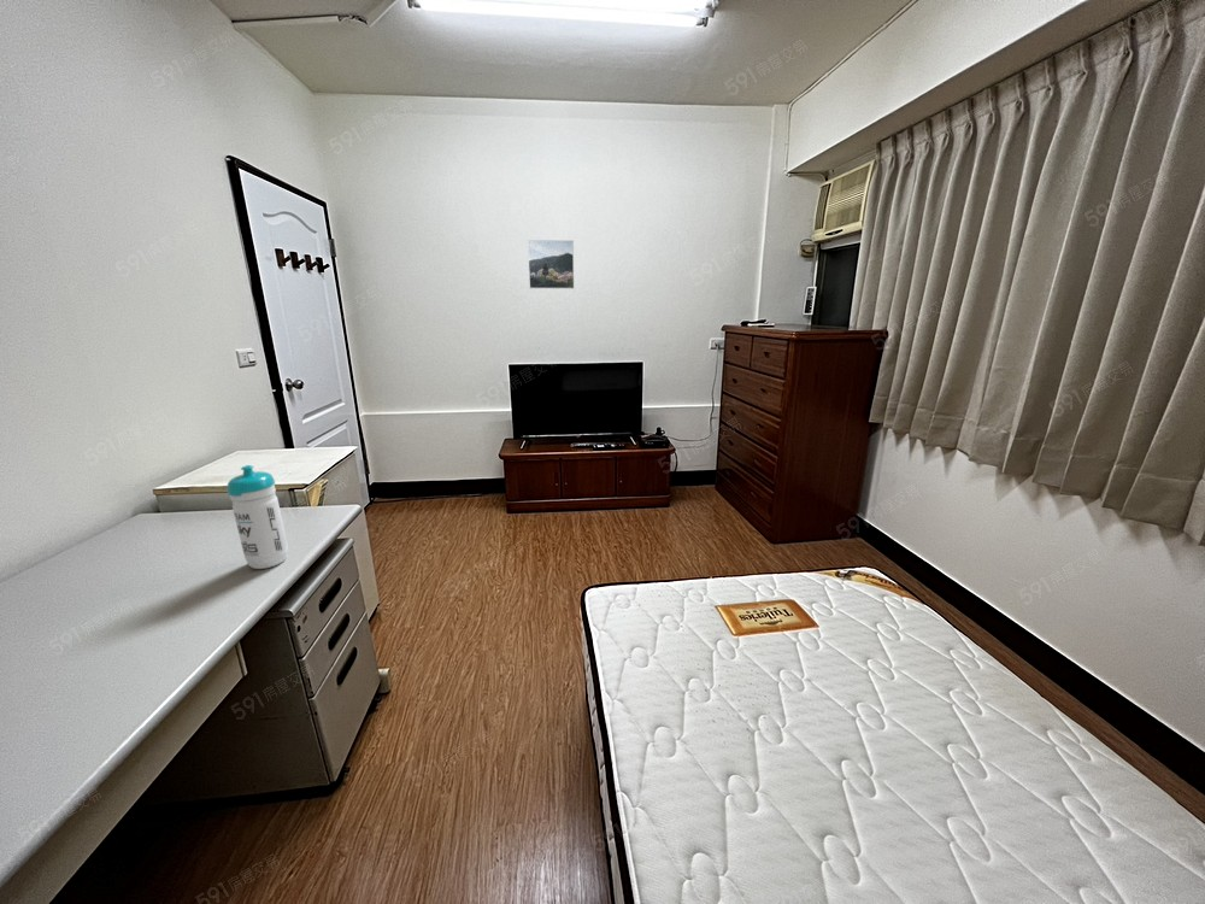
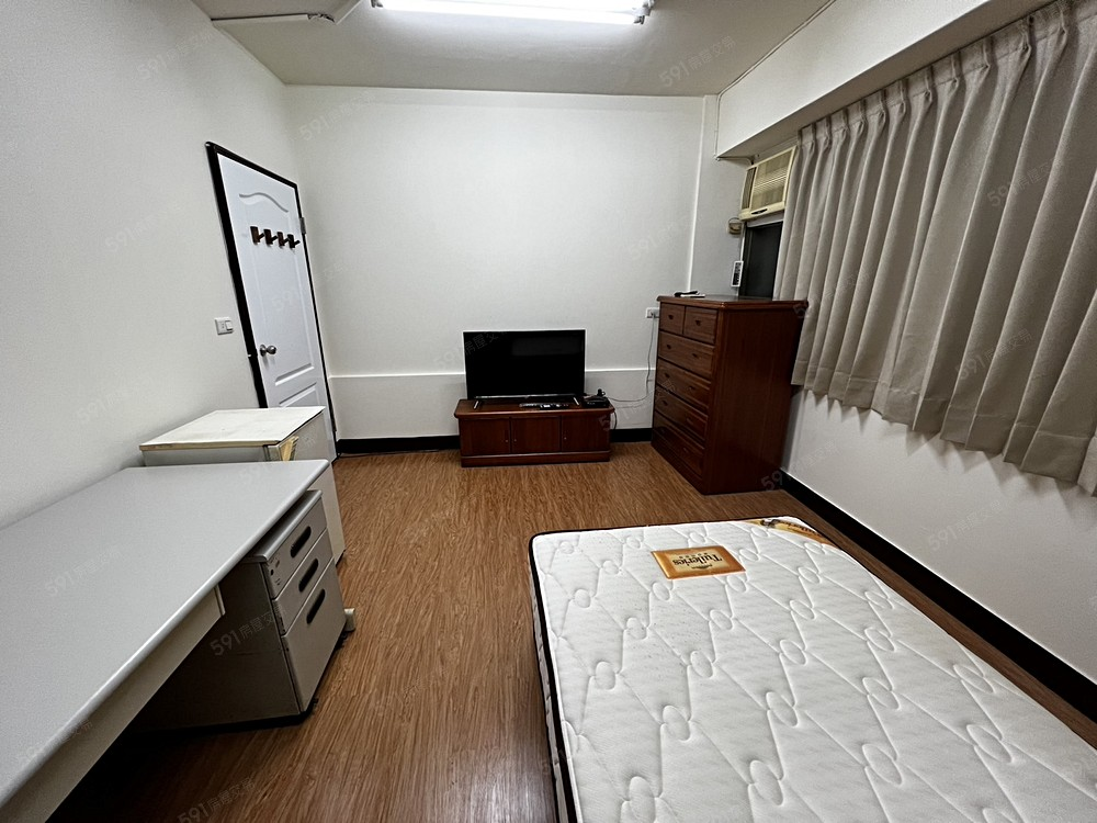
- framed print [527,239,575,290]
- water bottle [227,464,289,570]
